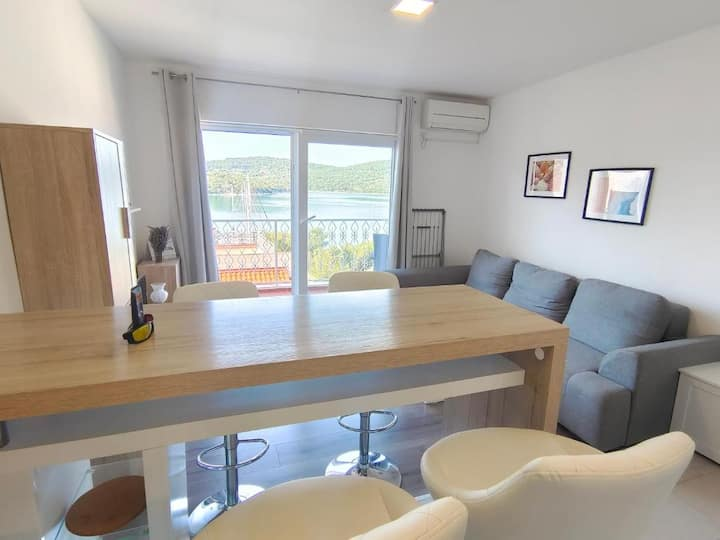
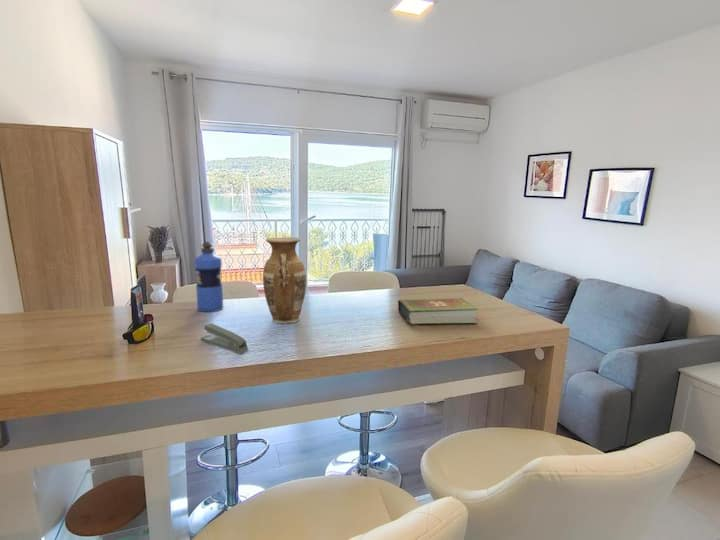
+ stapler [200,322,249,355]
+ water bottle [193,241,224,313]
+ book [397,297,479,325]
+ vase [262,236,307,325]
